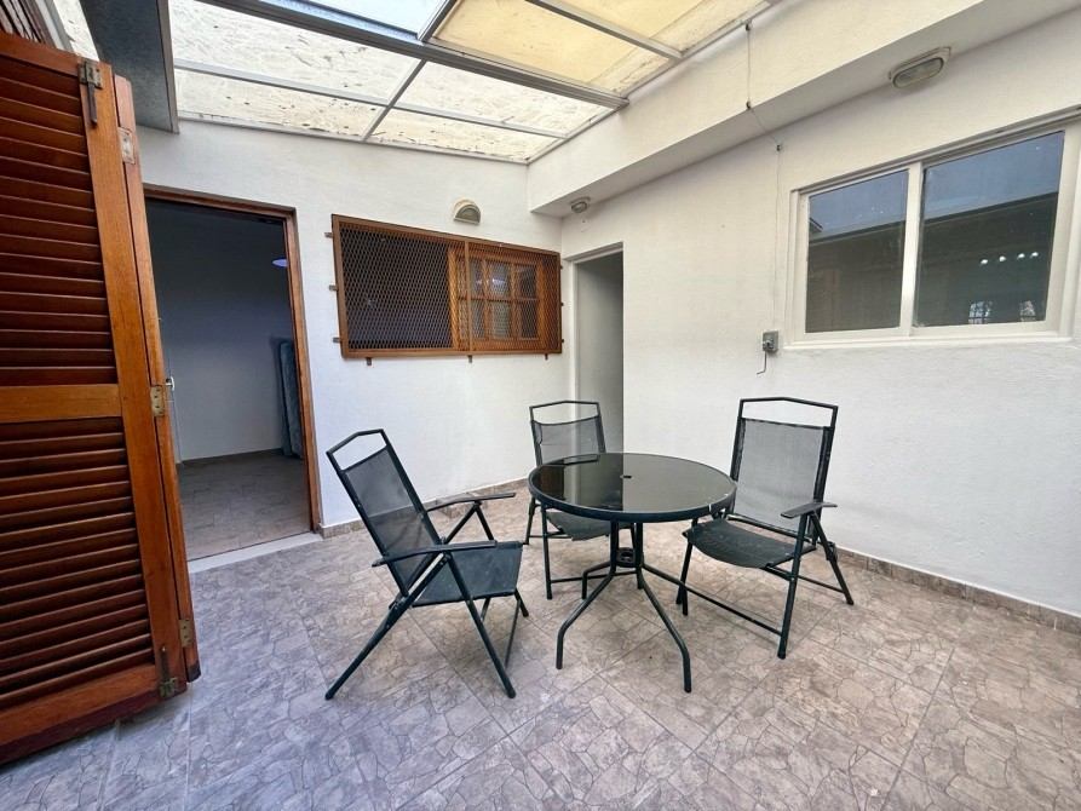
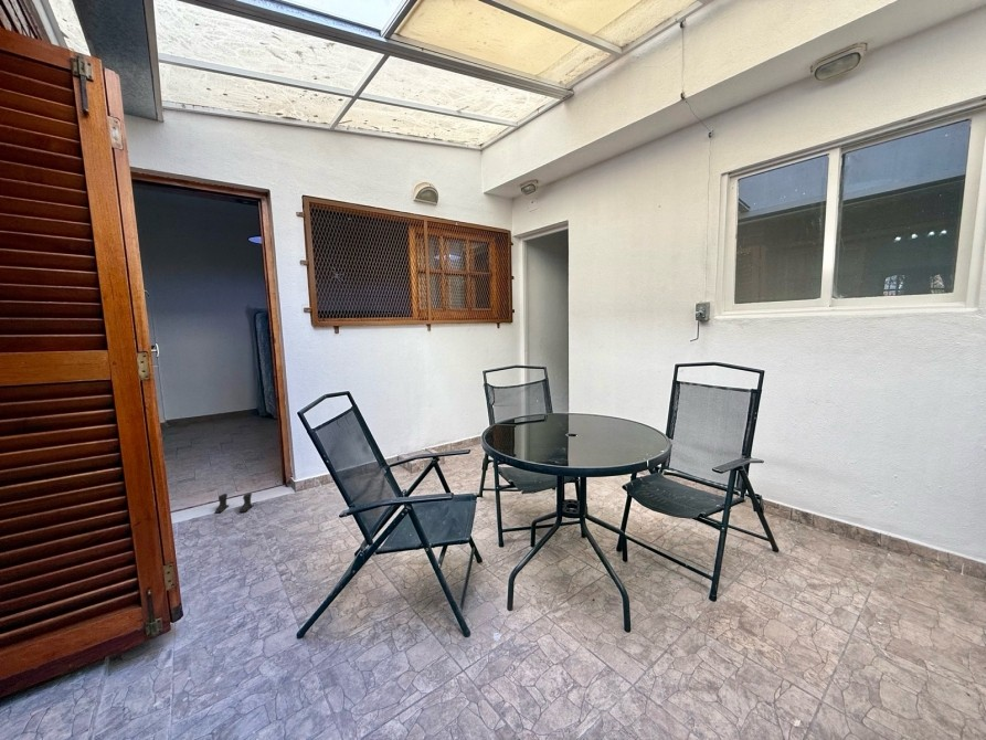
+ boots [214,493,255,515]
